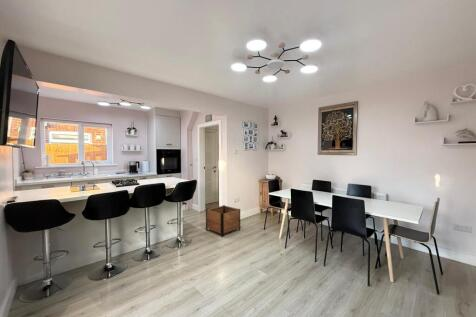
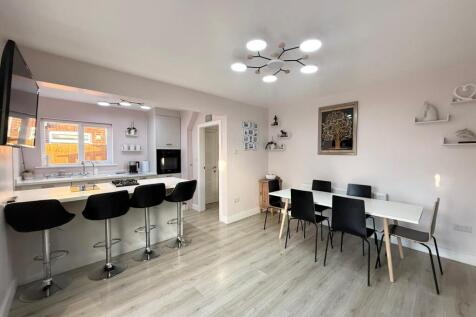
- planter [205,204,241,238]
